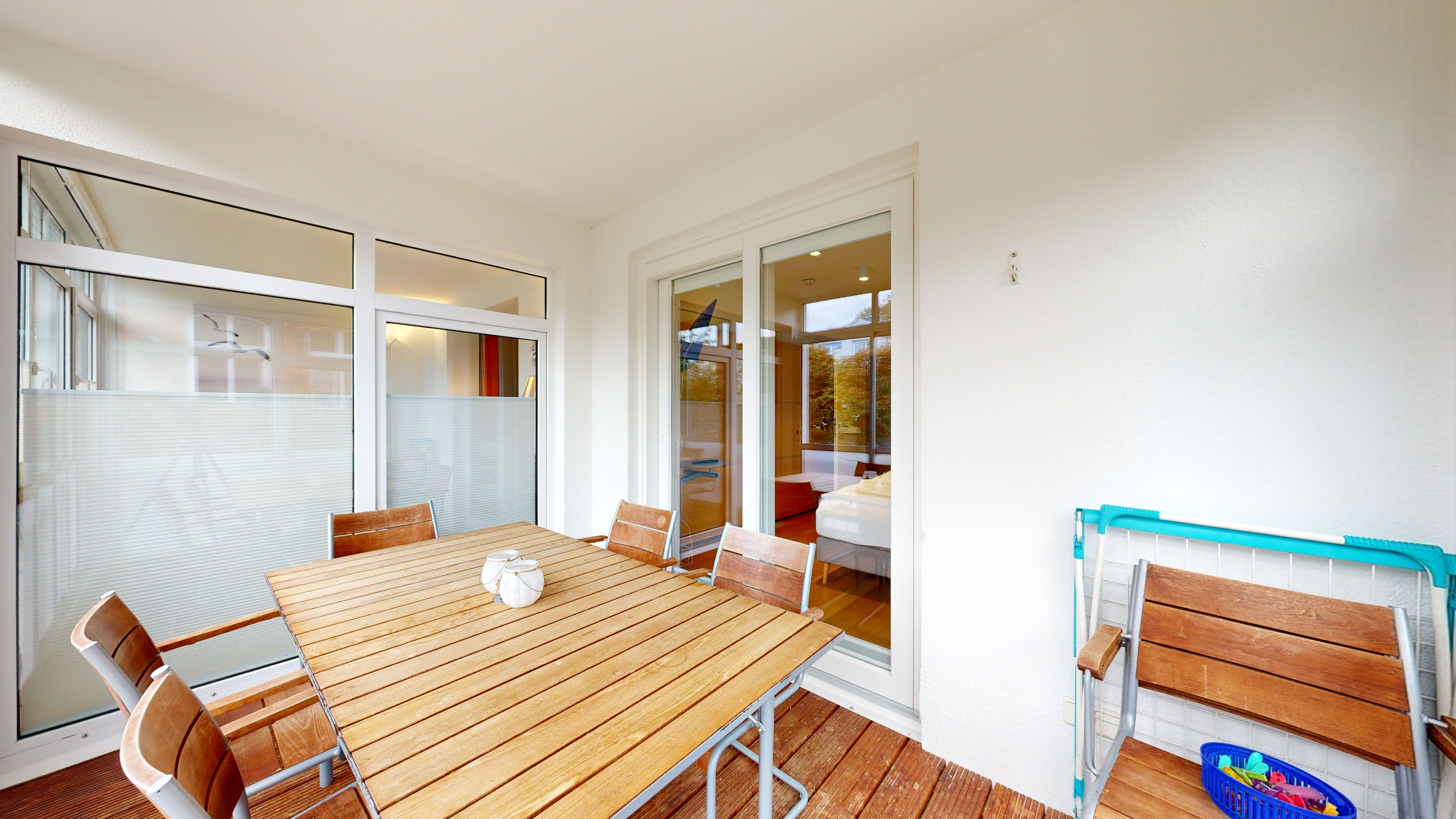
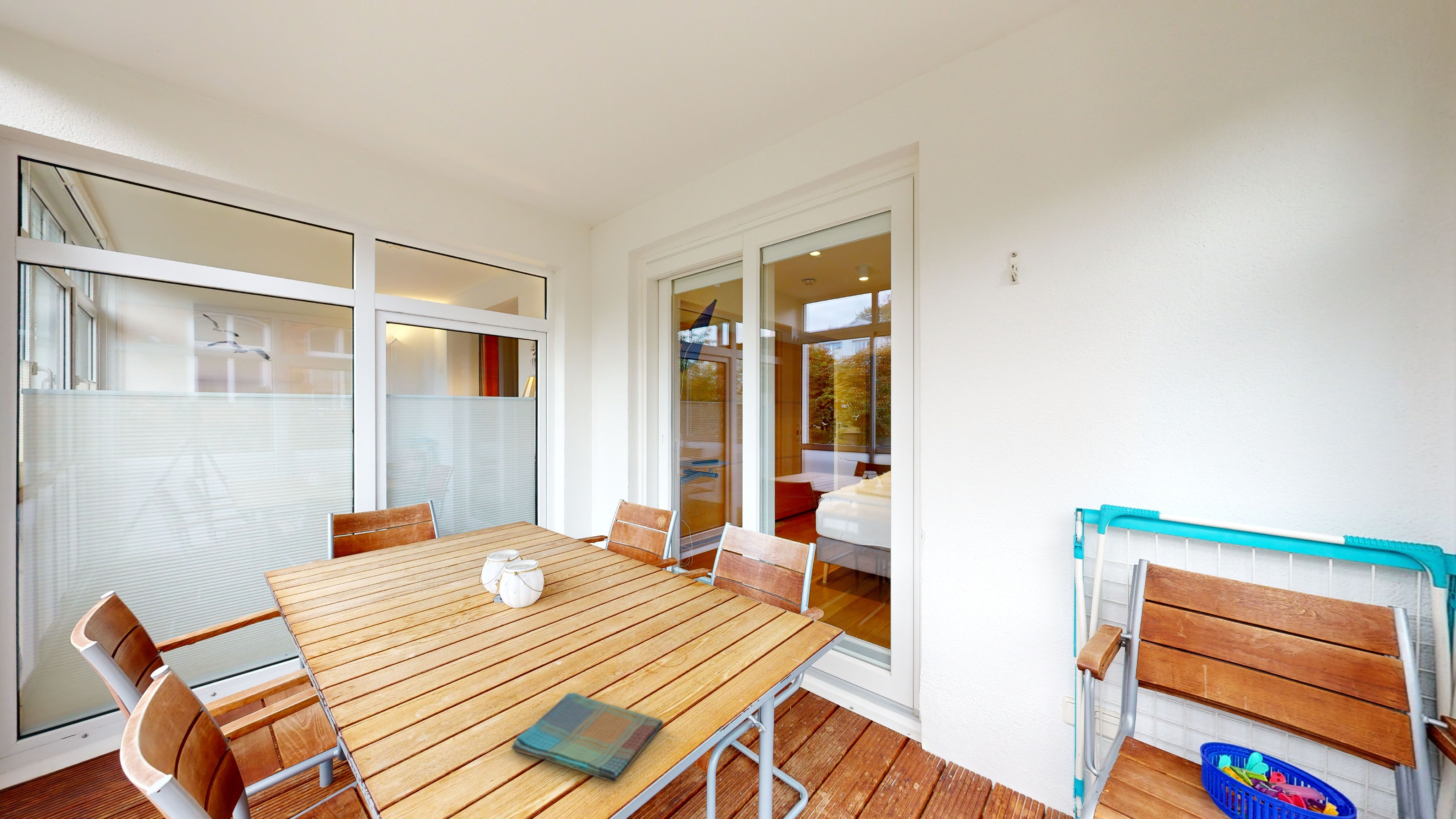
+ dish towel [511,692,663,783]
